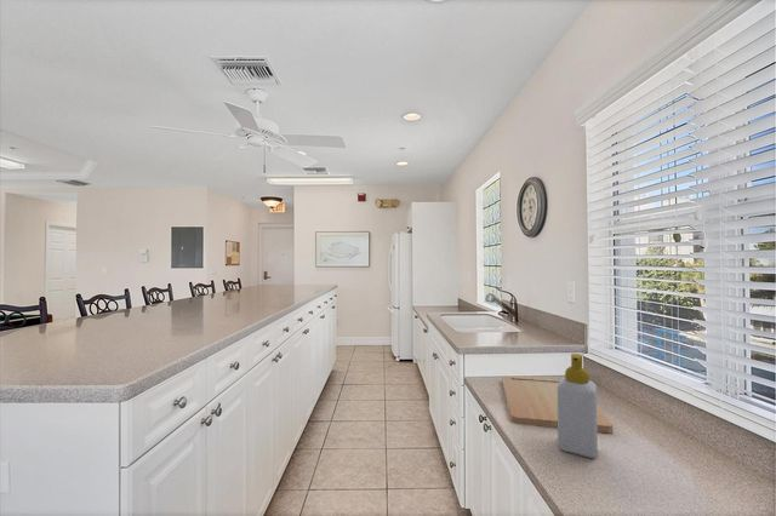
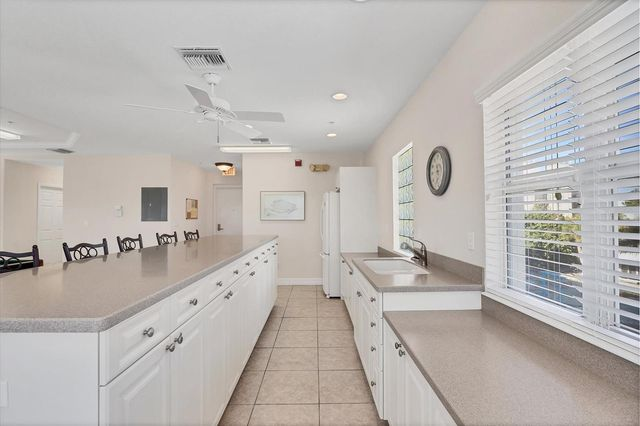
- cutting board [501,375,614,434]
- soap bottle [557,352,599,459]
